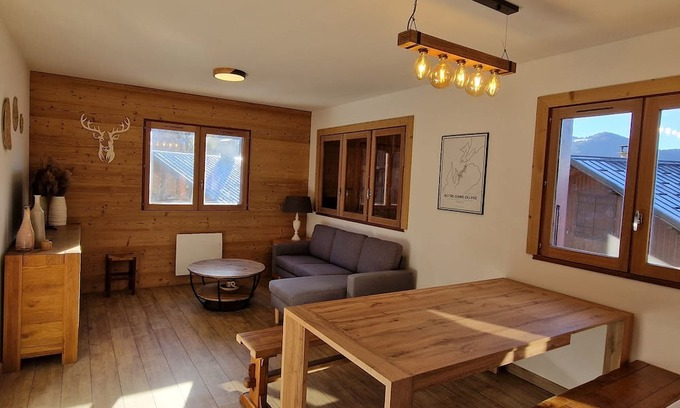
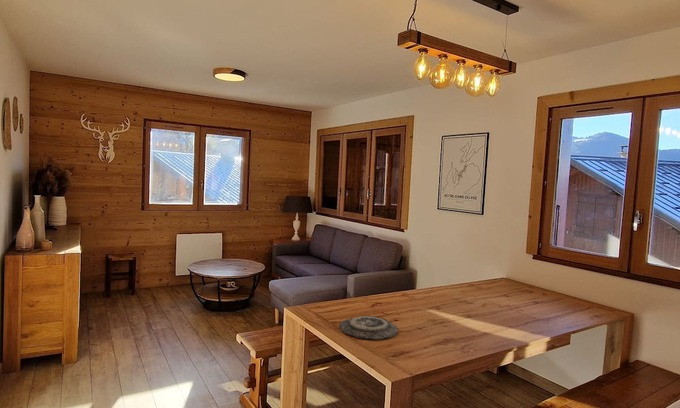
+ plate [338,315,399,340]
